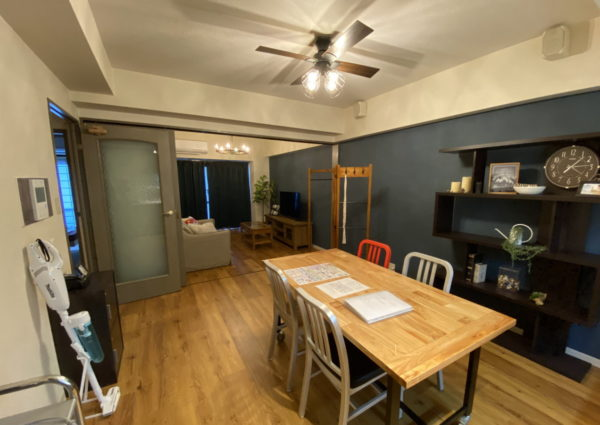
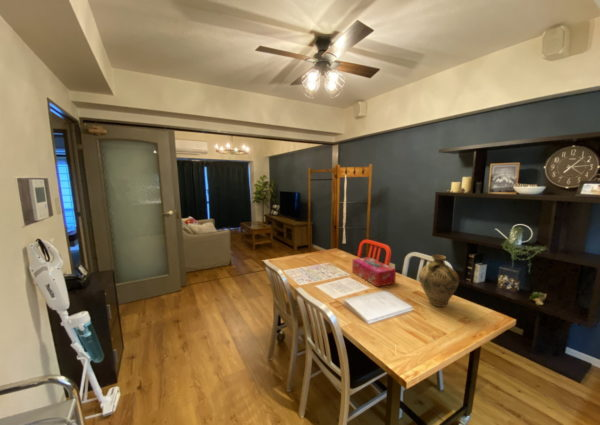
+ tissue box [351,256,397,288]
+ jug [418,254,460,308]
